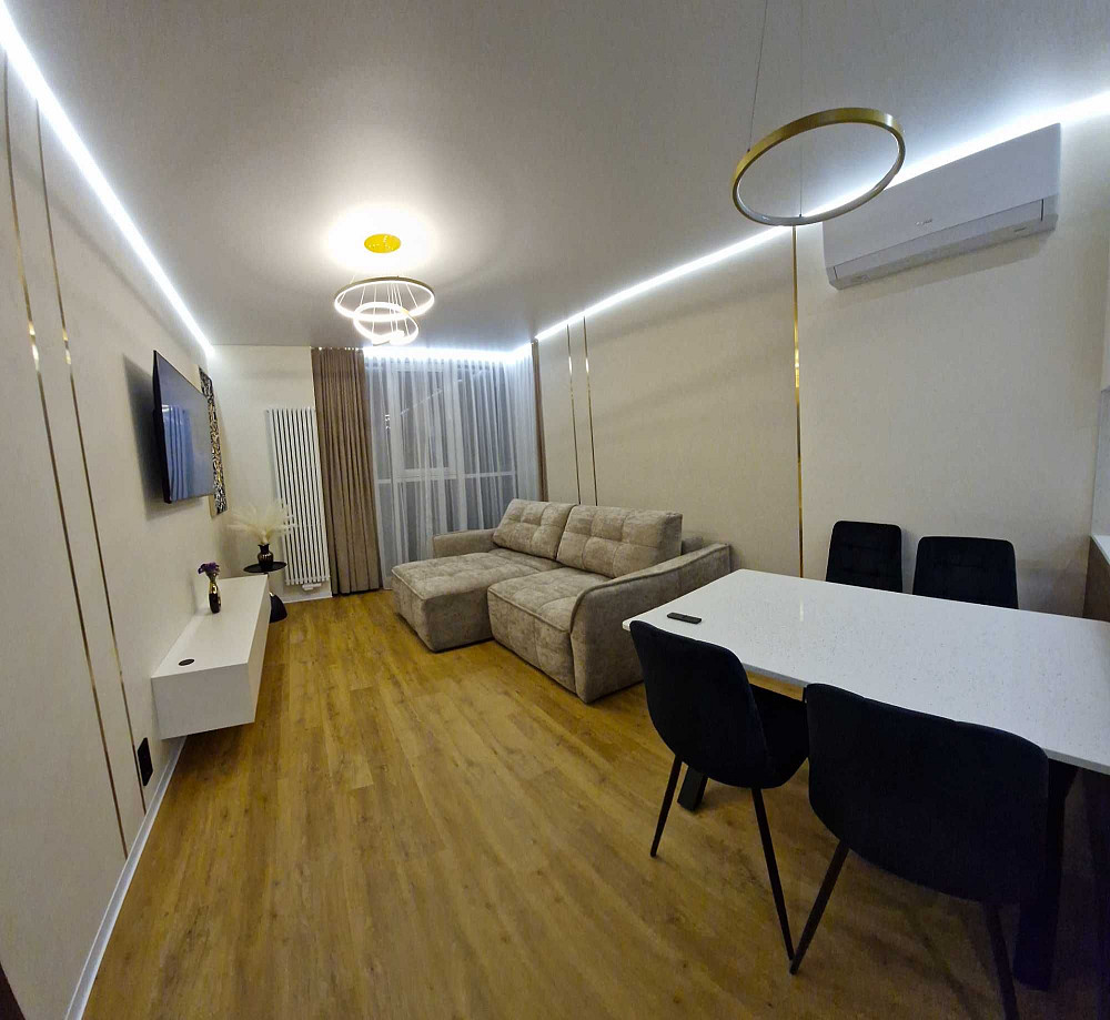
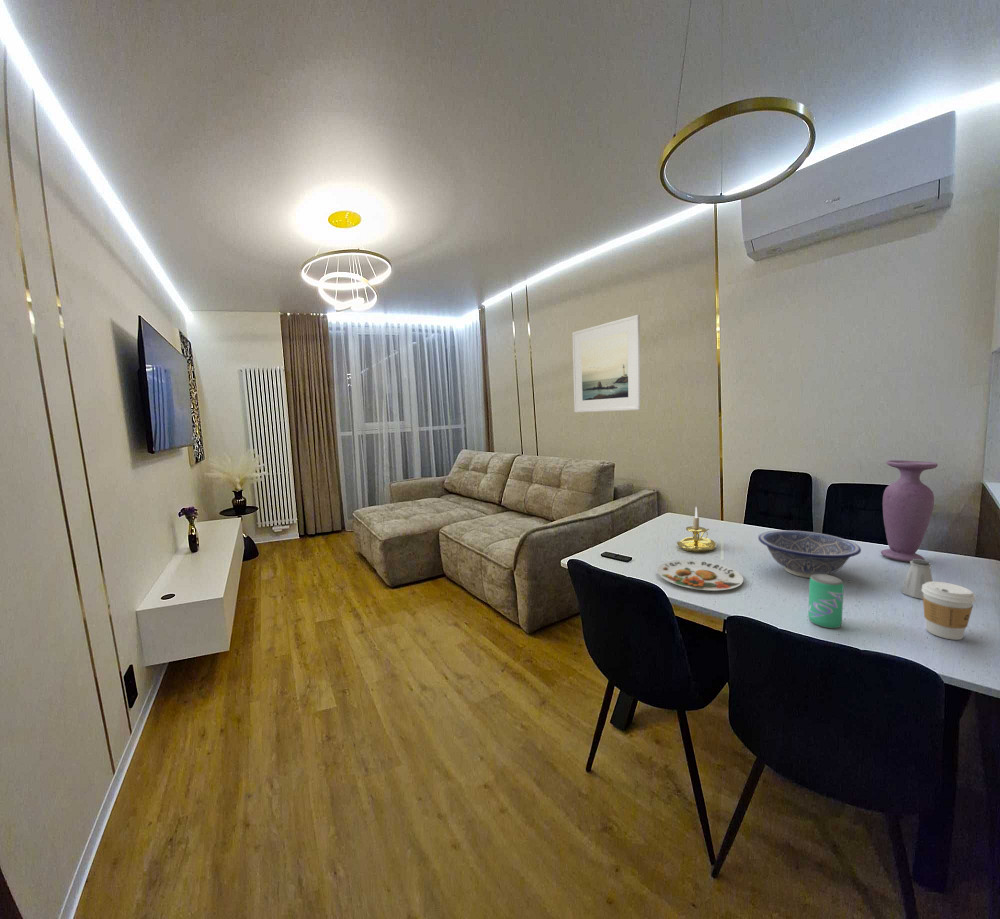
+ beverage can [807,574,845,629]
+ decorative bowl [757,529,862,579]
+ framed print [571,314,642,413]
+ candle holder [676,506,717,553]
+ coffee cup [922,581,976,641]
+ saltshaker [901,559,934,600]
+ vase [880,459,939,563]
+ plate [656,559,745,592]
